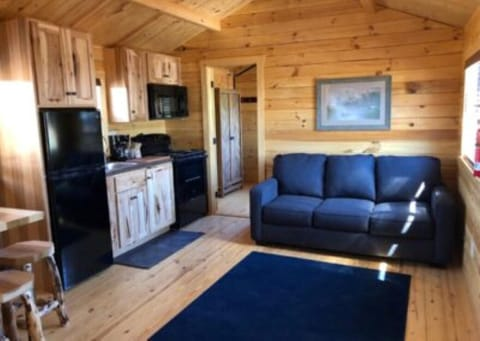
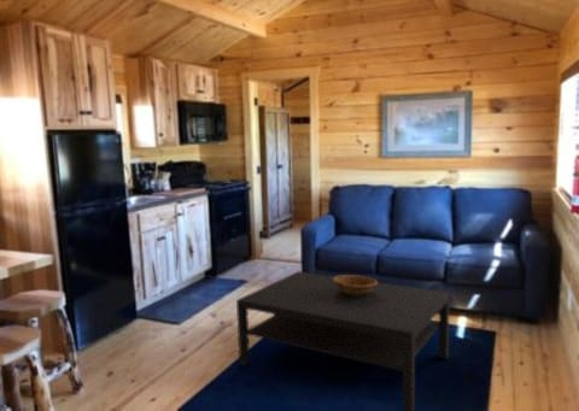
+ coffee table [235,270,450,411]
+ decorative bowl [333,274,379,295]
